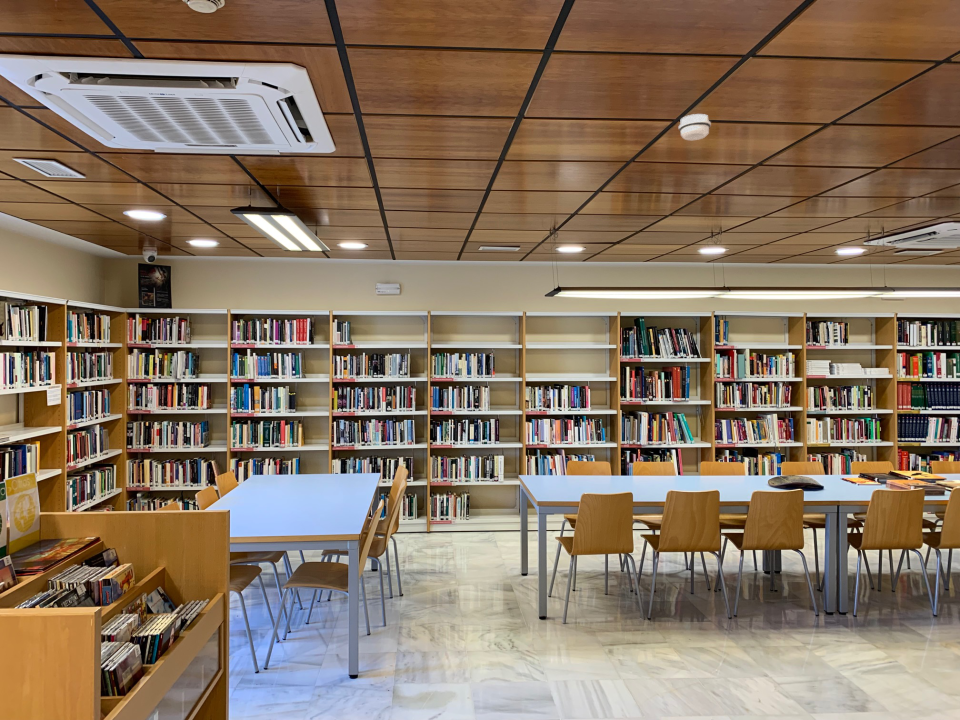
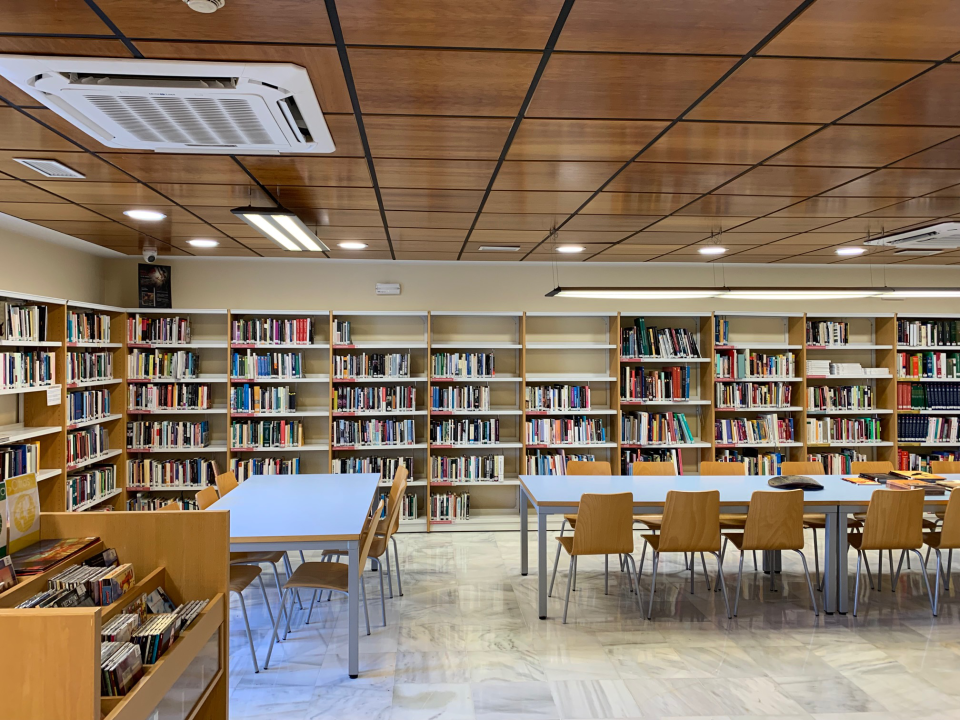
- smoke detector [678,113,712,141]
